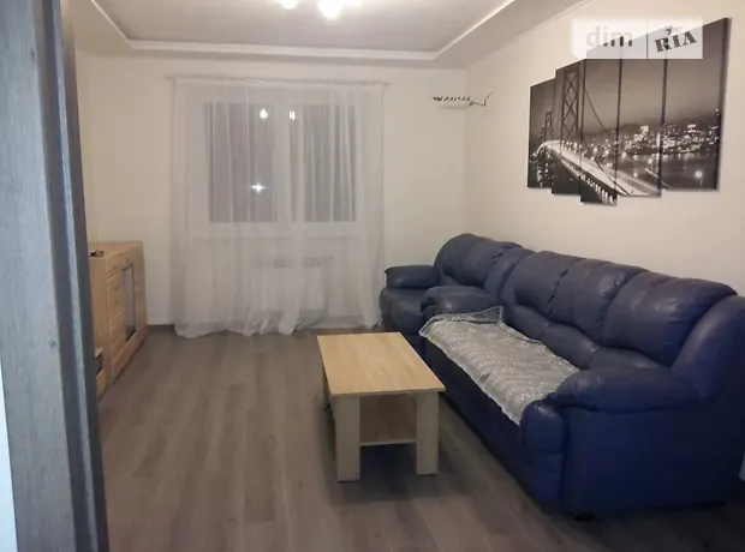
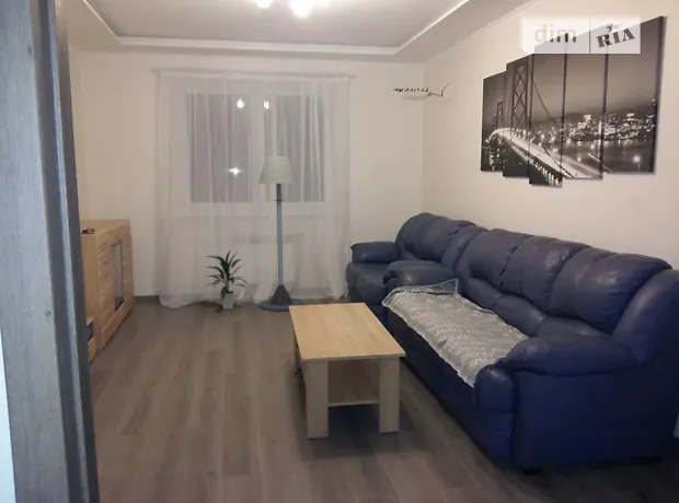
+ floor lamp [257,155,304,312]
+ indoor plant [203,248,249,311]
